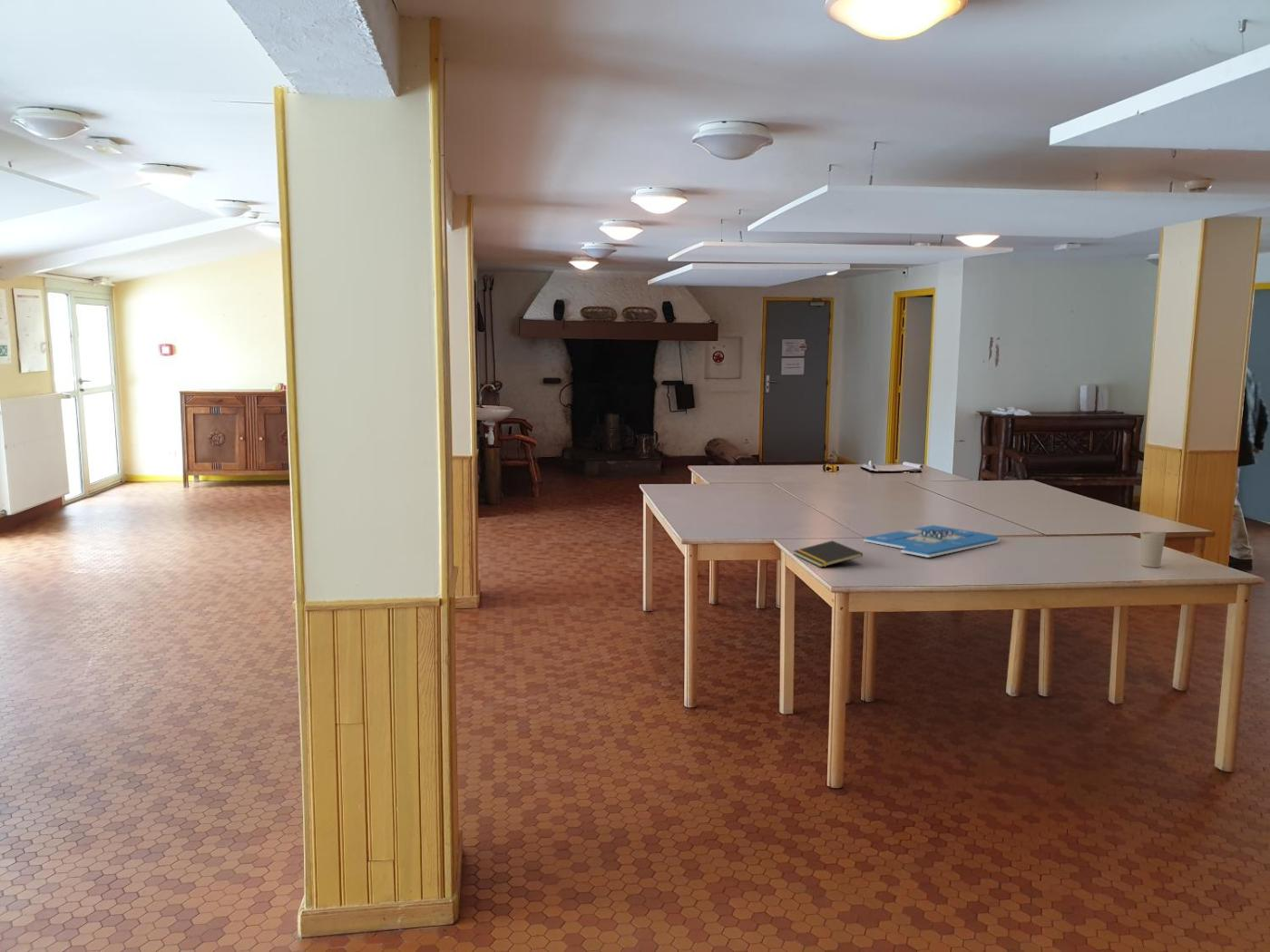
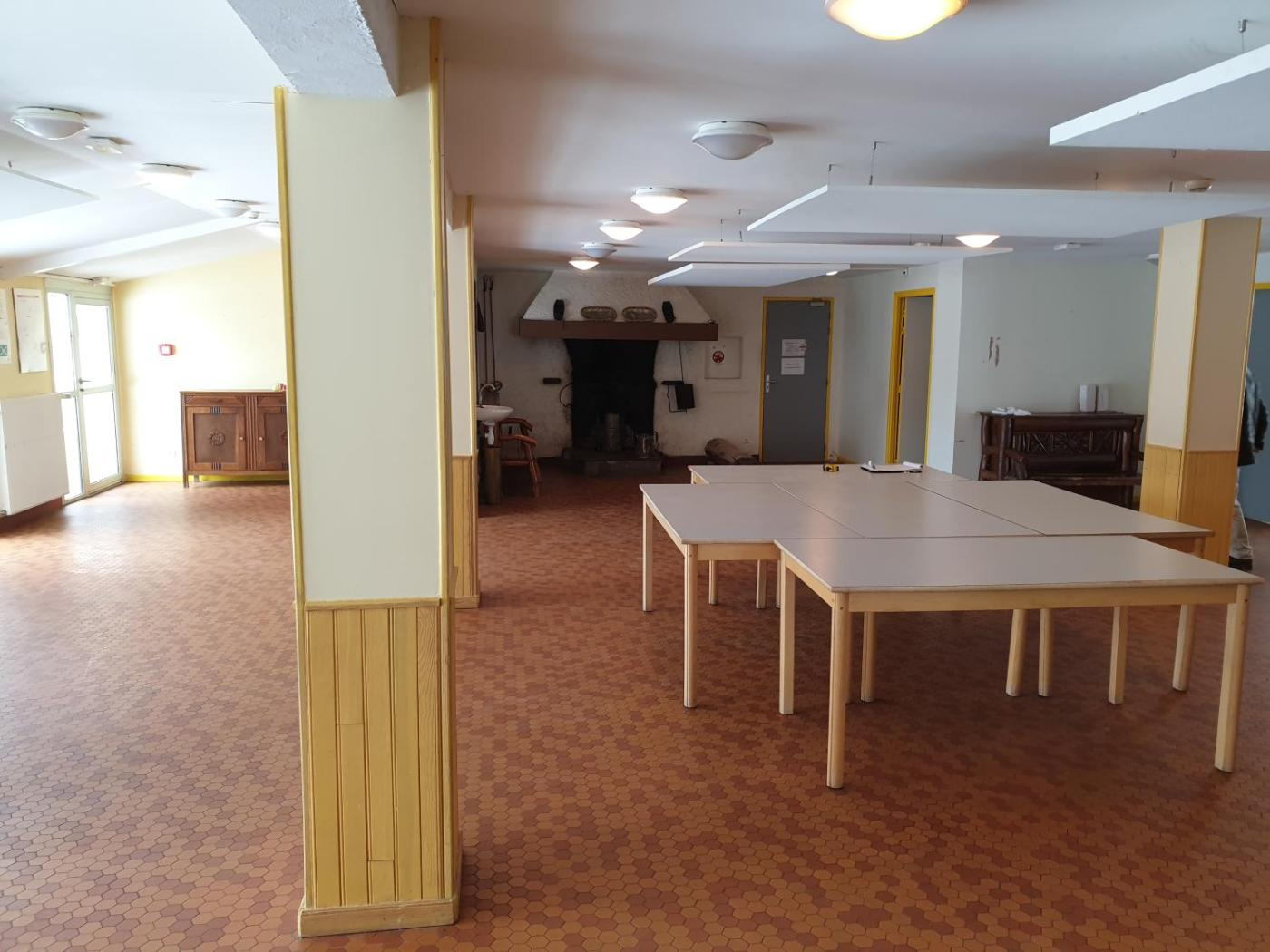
- notepad [793,539,864,568]
- board game [863,524,1000,559]
- cup [1139,529,1167,568]
